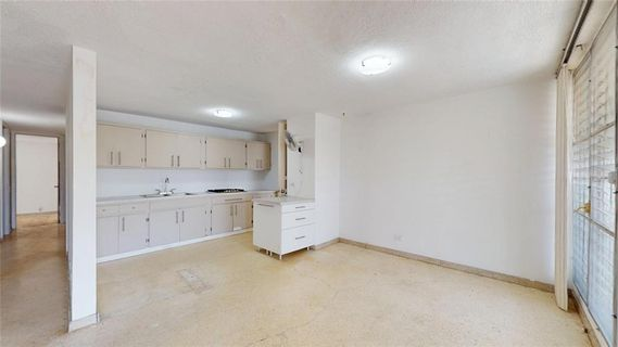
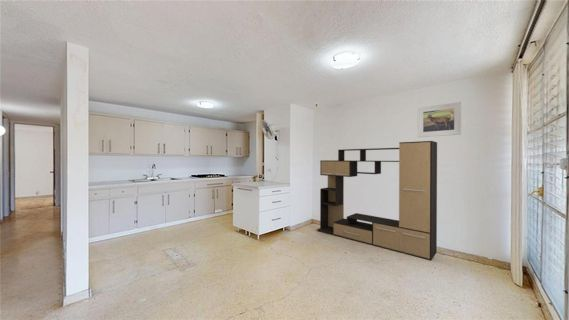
+ media console [316,140,438,261]
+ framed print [417,101,462,138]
